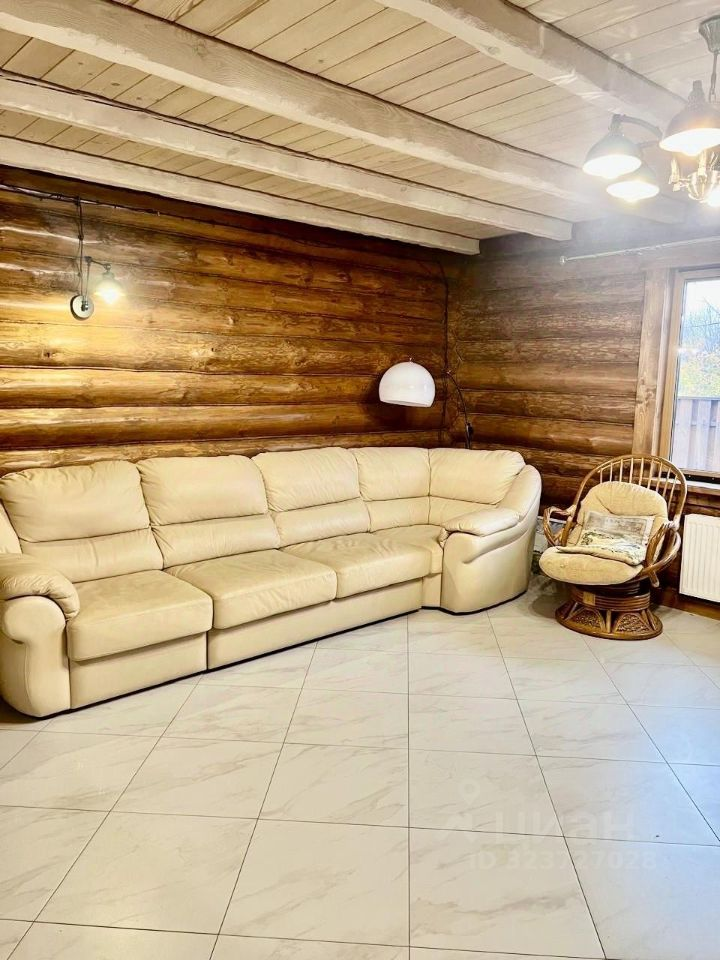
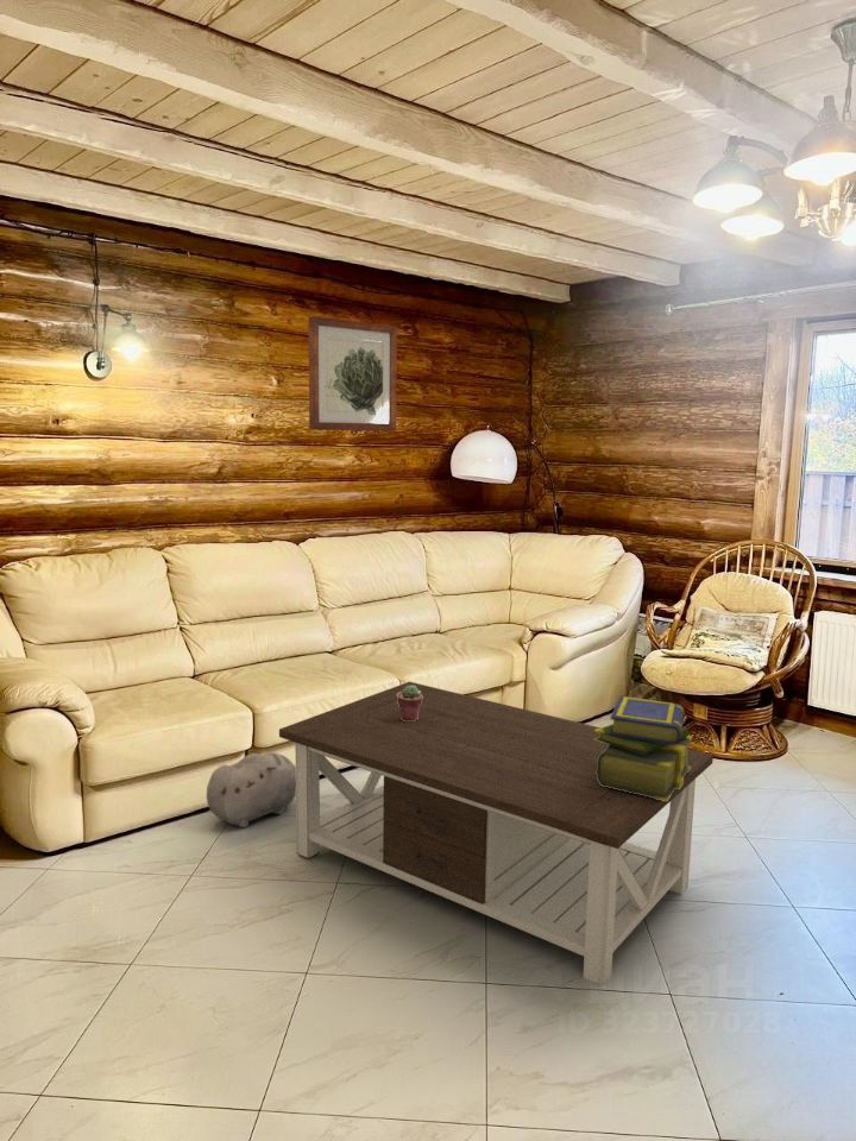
+ plush toy [206,751,296,828]
+ wall art [308,315,398,433]
+ potted succulent [397,686,423,721]
+ coffee table [278,681,715,986]
+ stack of books [594,695,693,801]
